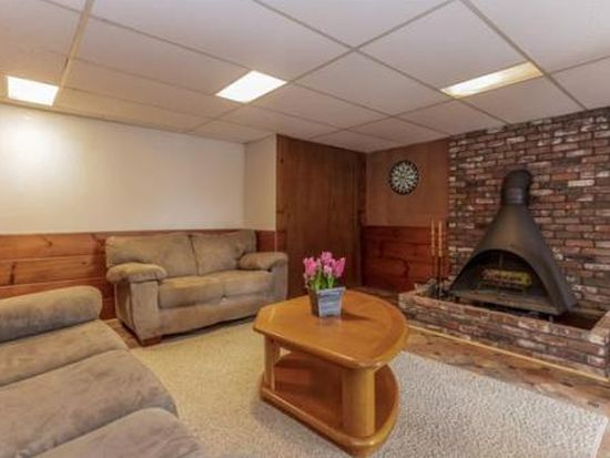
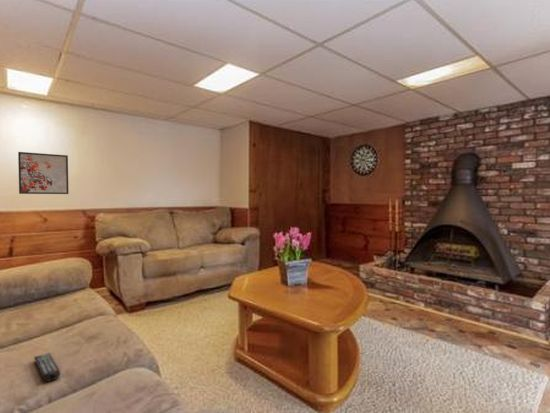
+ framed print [17,151,70,195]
+ remote control [33,352,61,383]
